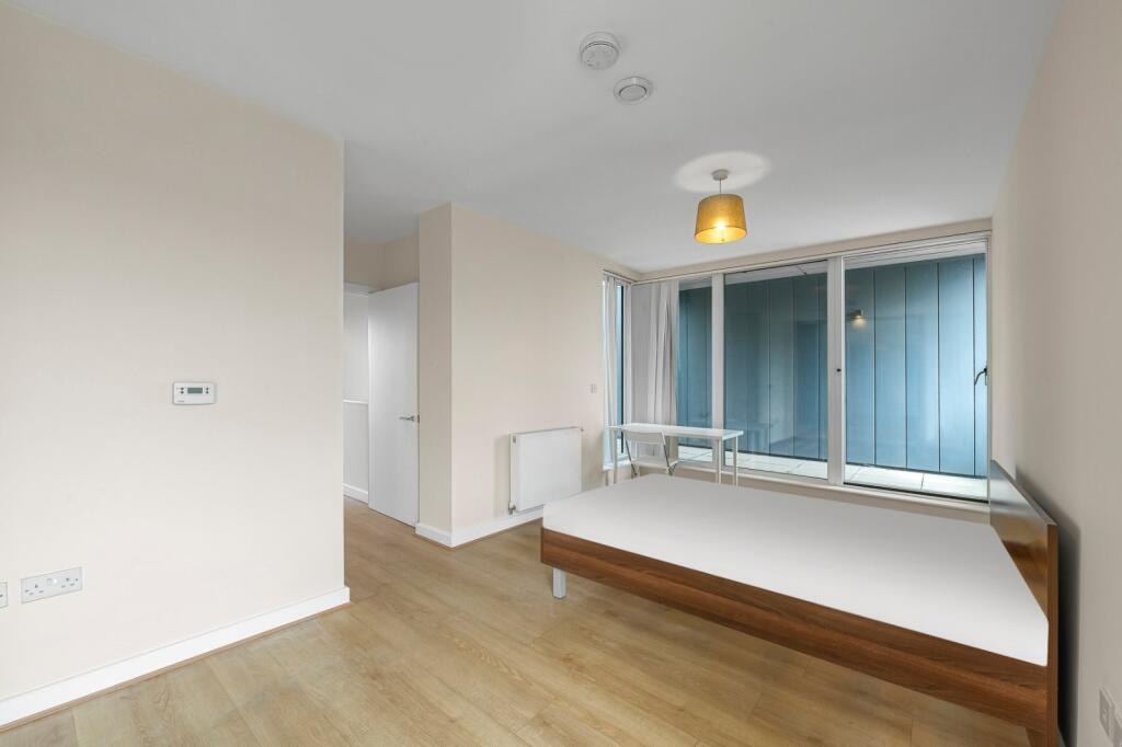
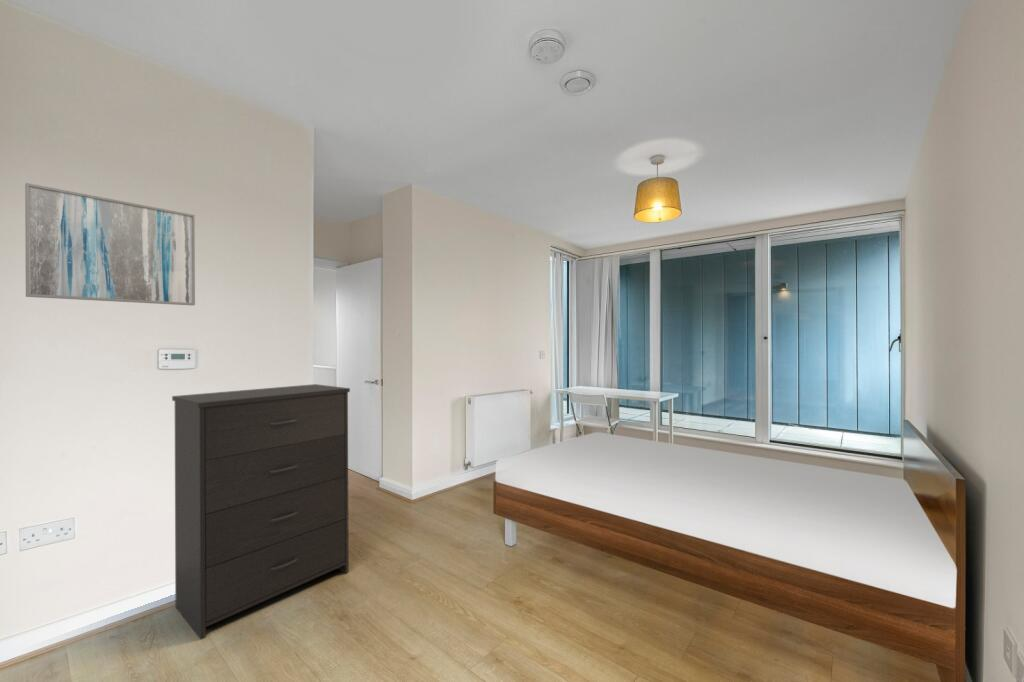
+ wall art [24,182,196,306]
+ dresser [171,383,351,641]
